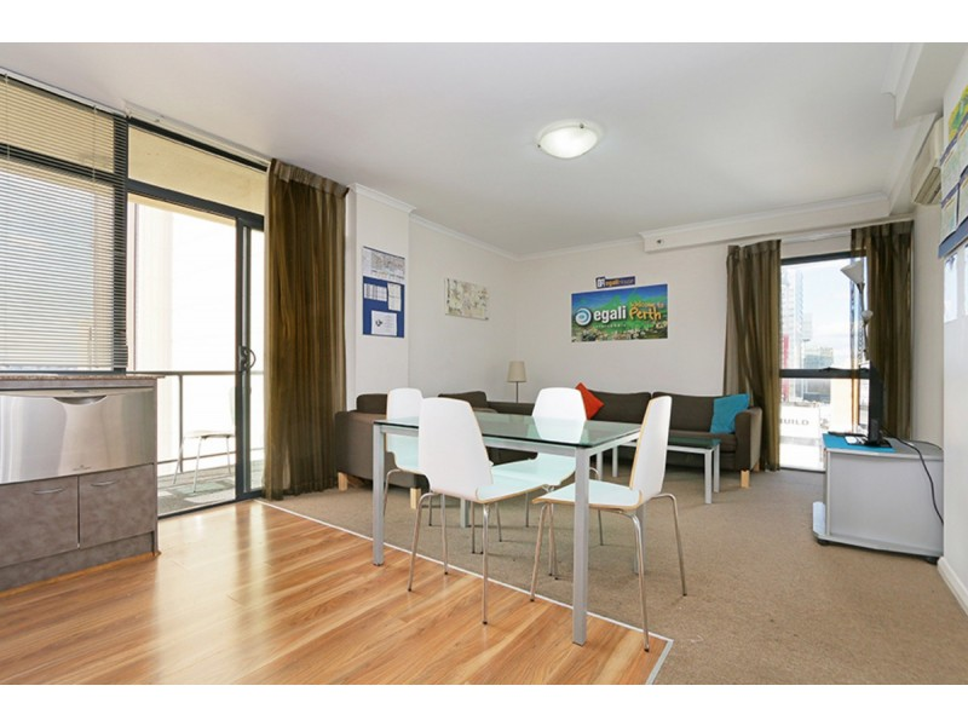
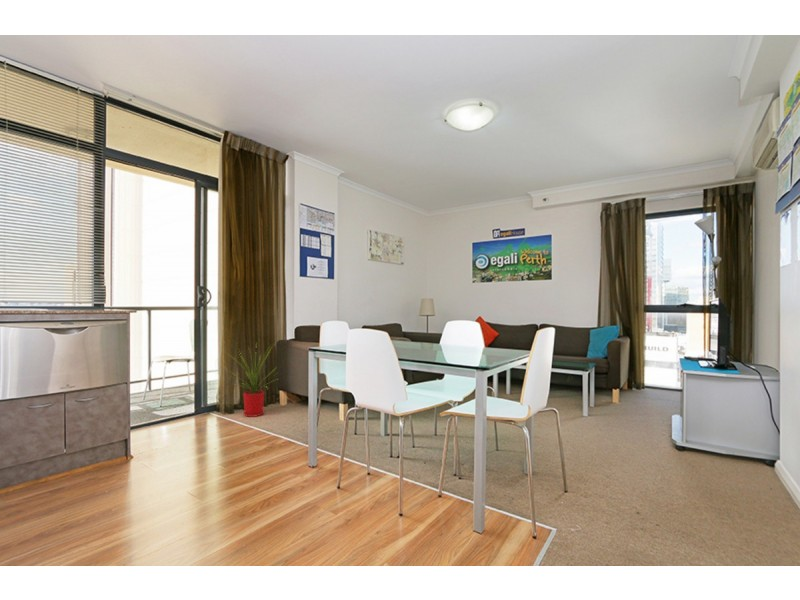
+ house plant [225,341,278,418]
